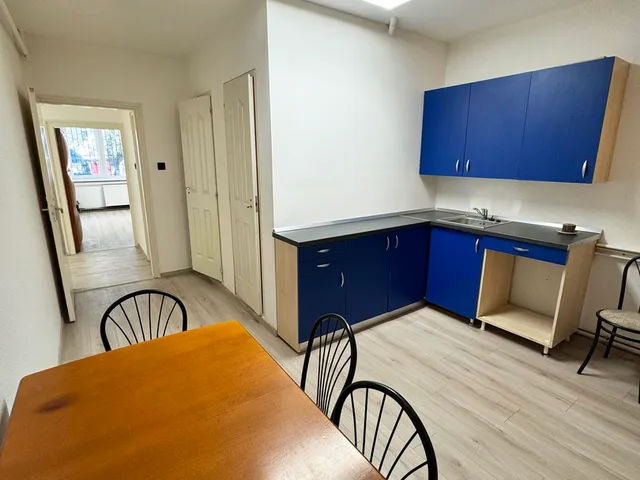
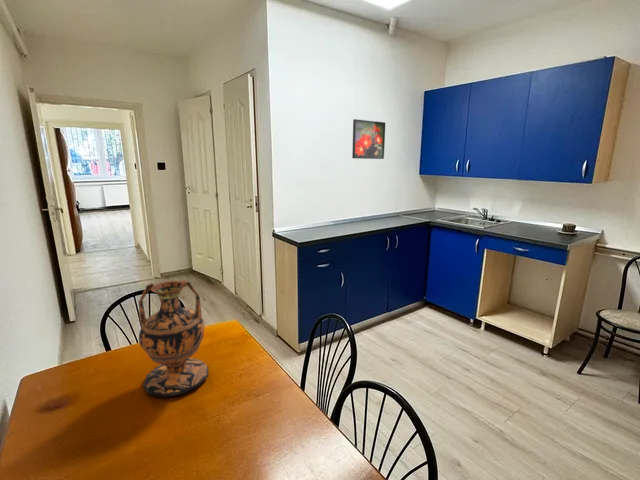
+ vase [138,279,209,398]
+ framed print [351,118,386,160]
